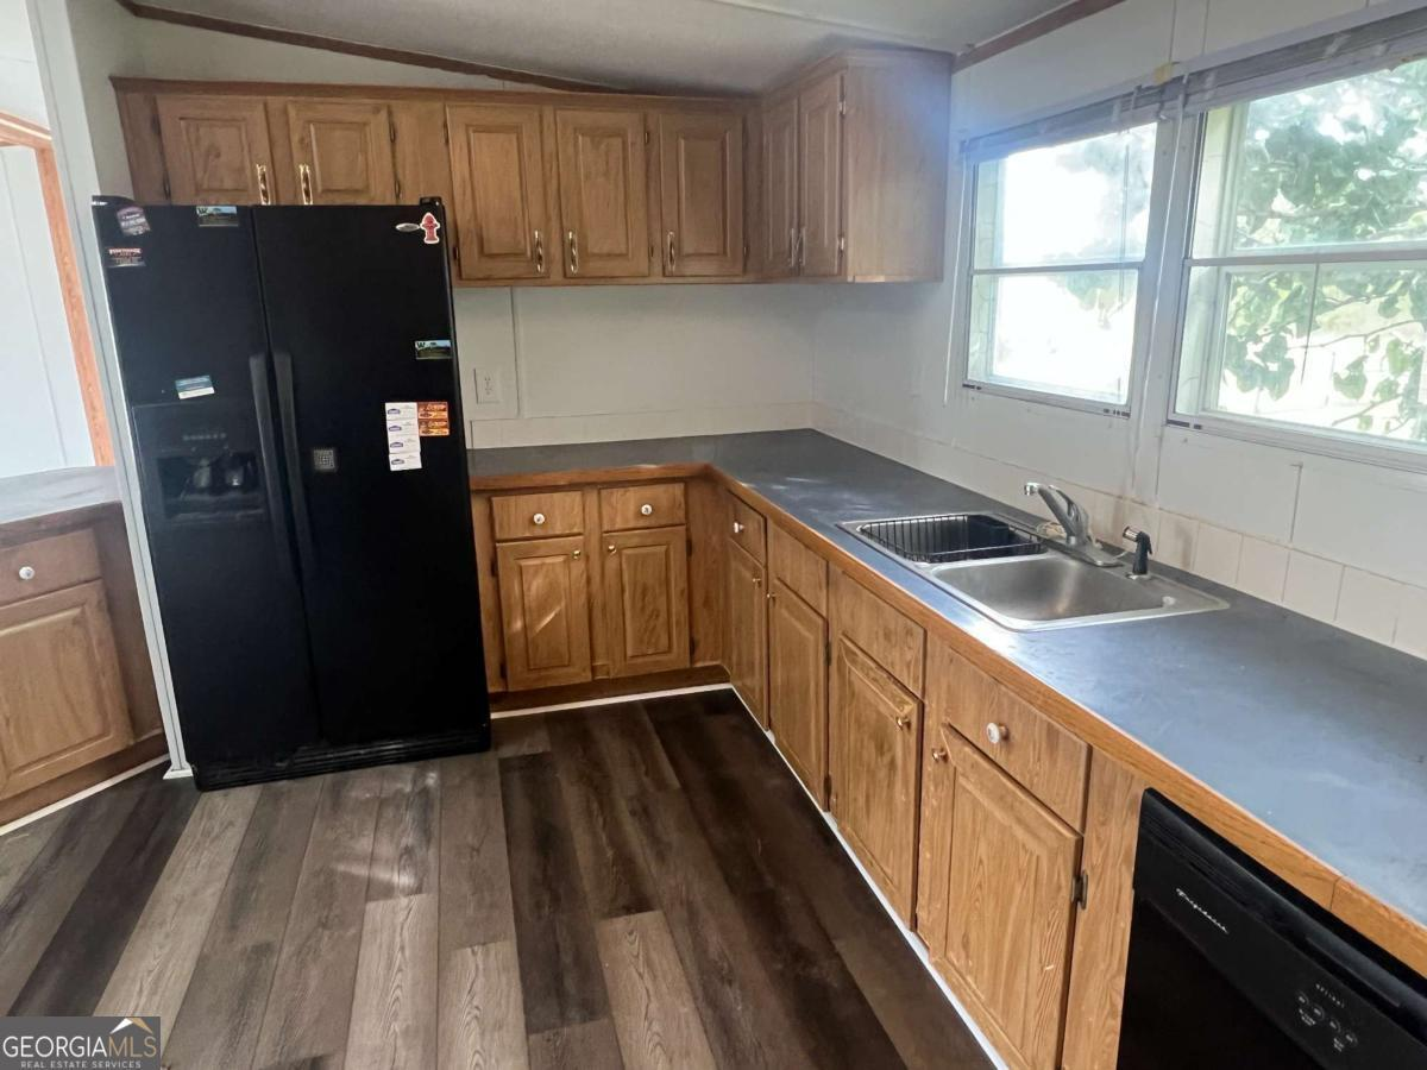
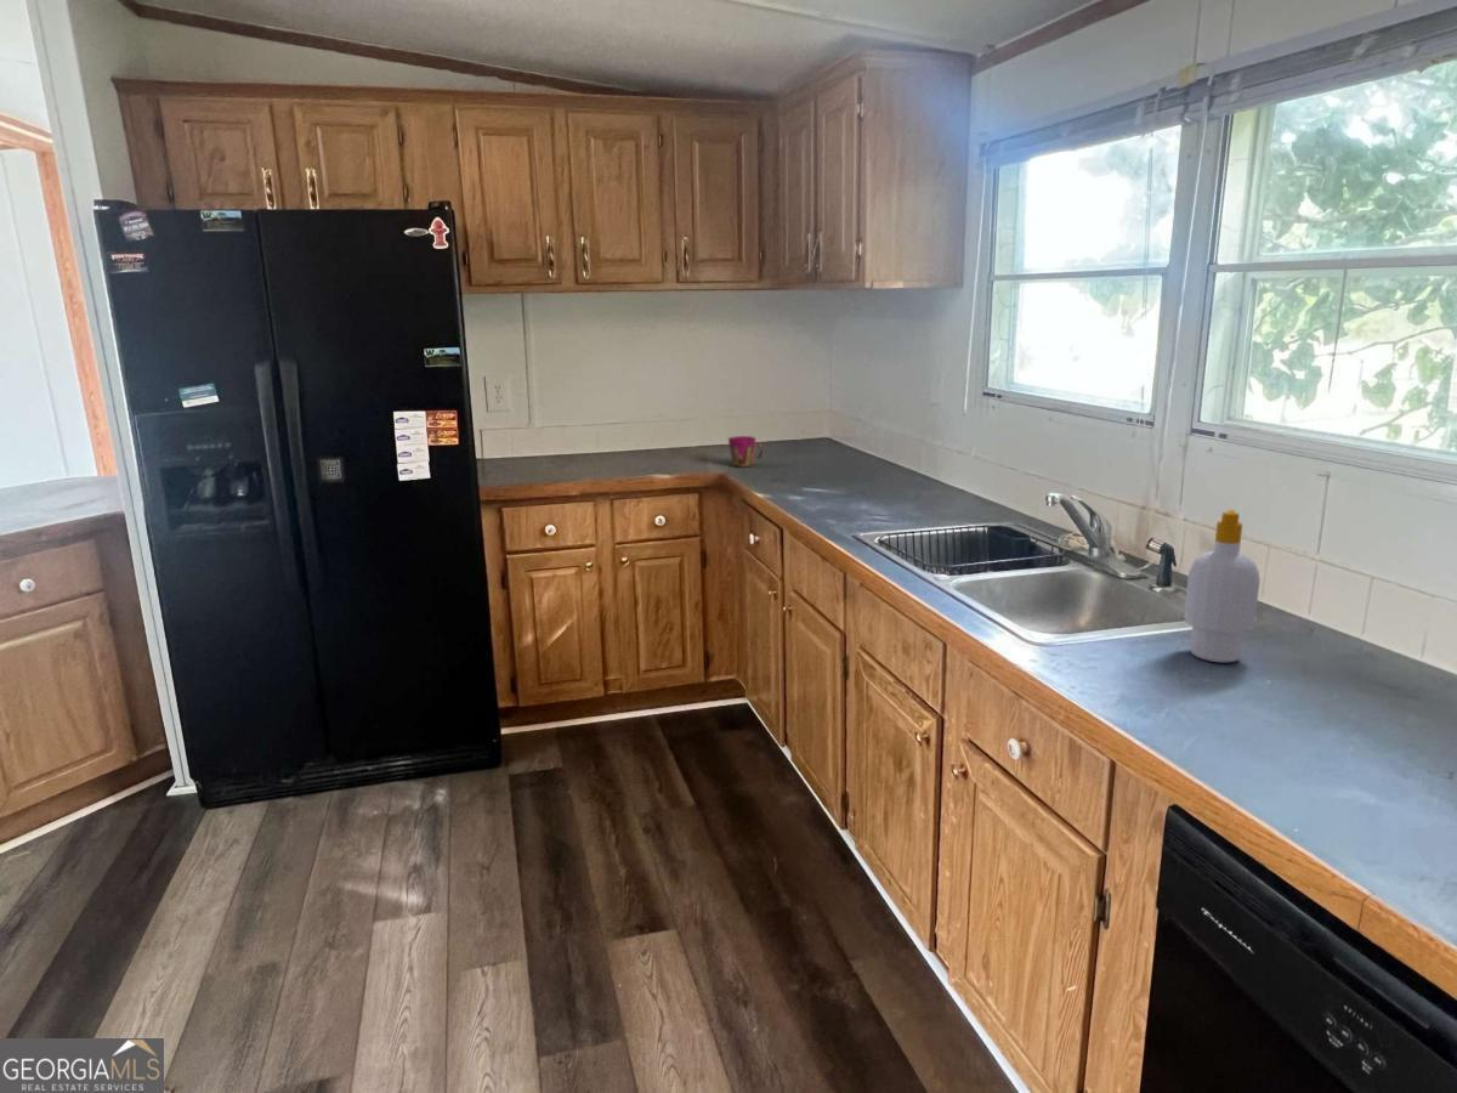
+ soap bottle [1183,509,1262,663]
+ cup [727,435,764,468]
